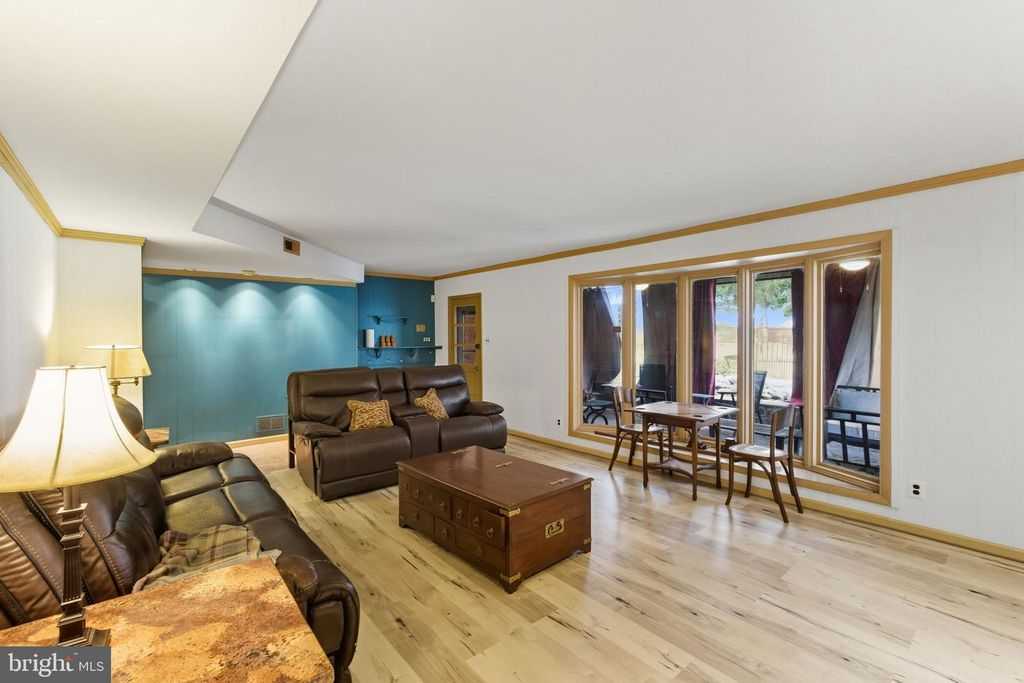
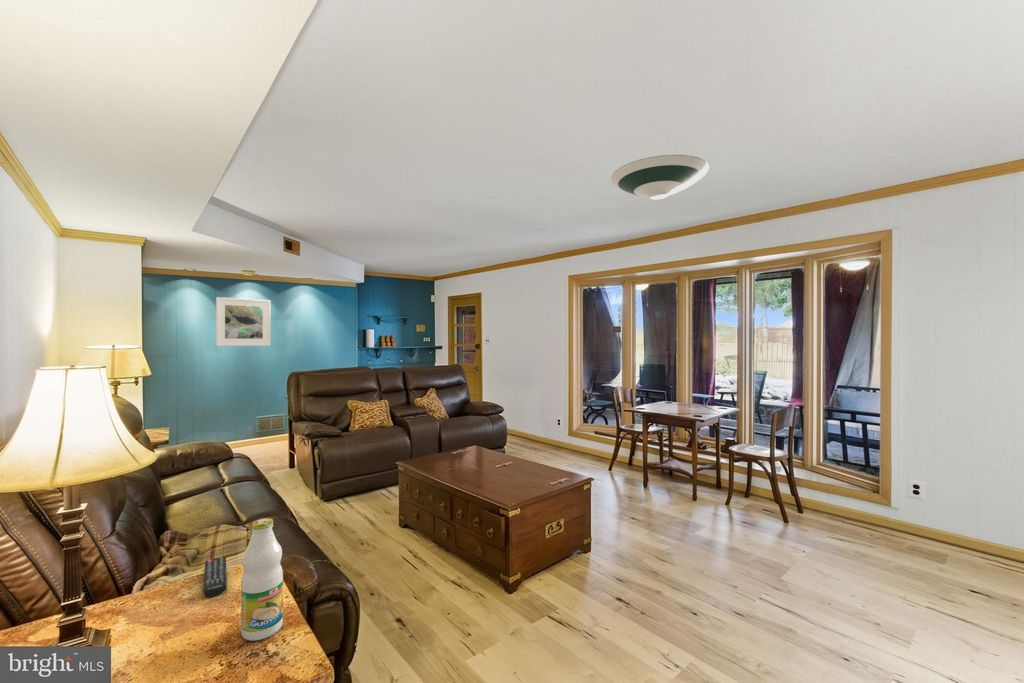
+ remote control [202,555,228,598]
+ bottle [240,517,284,642]
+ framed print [215,296,272,347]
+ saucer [610,154,710,200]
